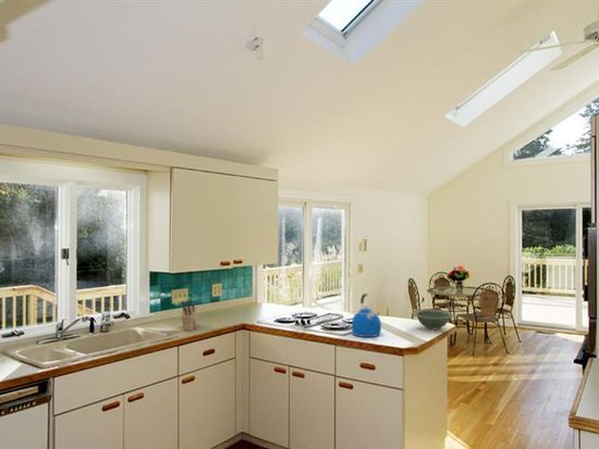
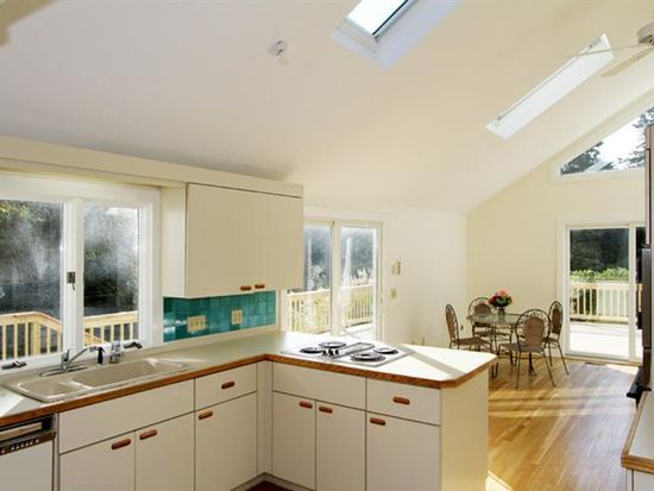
- bowl [412,308,454,330]
- kettle [351,292,382,338]
- knife block [181,300,200,332]
